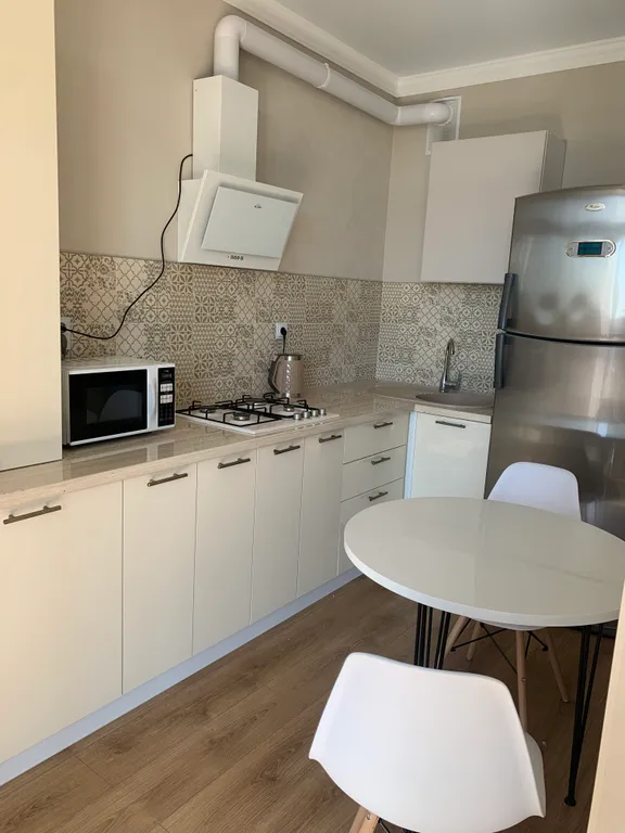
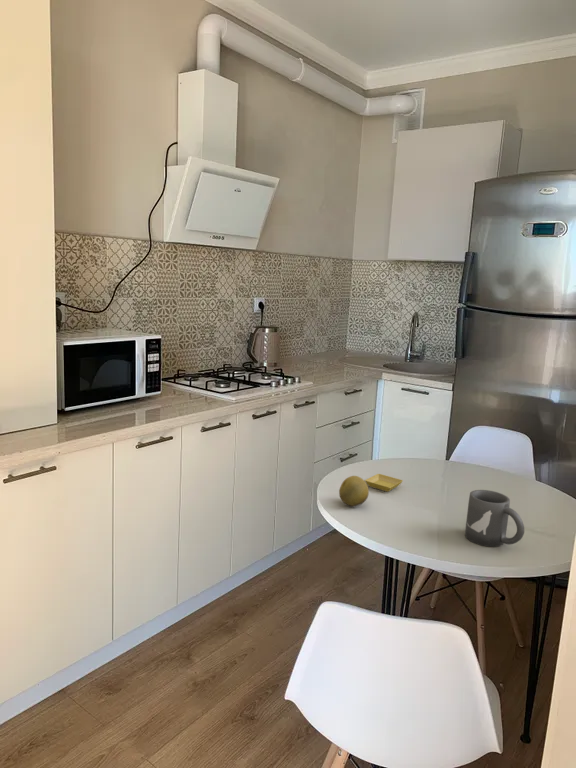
+ saucer [364,473,404,493]
+ fruit [338,475,370,507]
+ mug [464,489,525,548]
